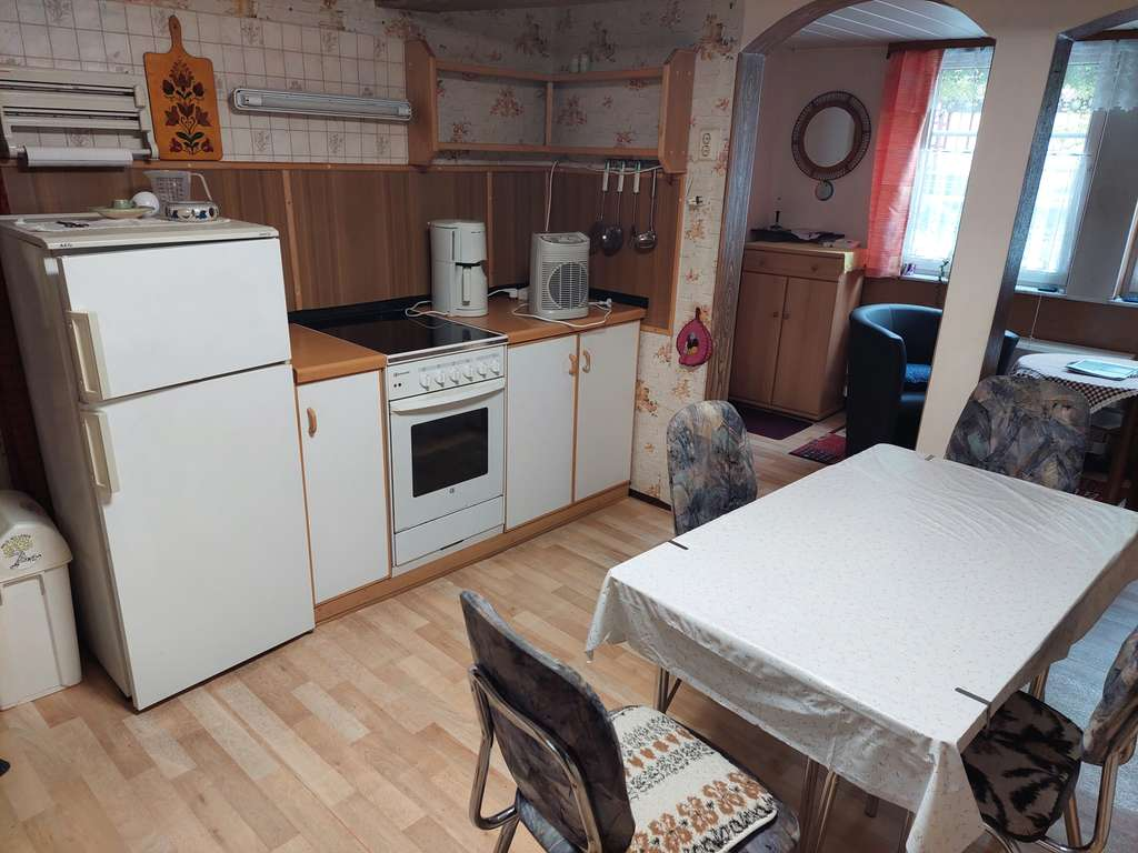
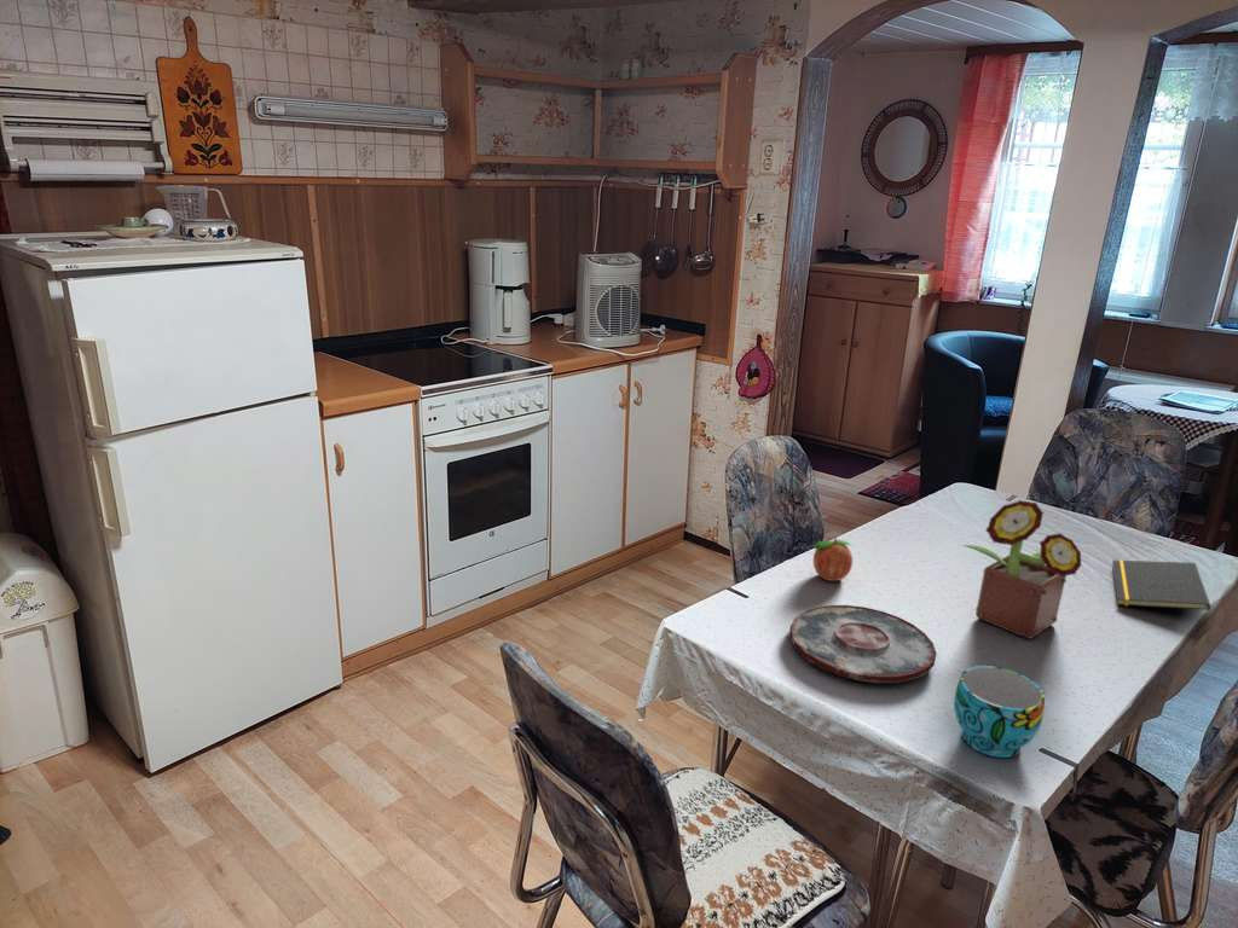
+ plate [788,604,938,684]
+ cup [953,665,1046,759]
+ notepad [1111,559,1211,611]
+ potted flower [961,499,1083,640]
+ fruit [812,536,854,582]
